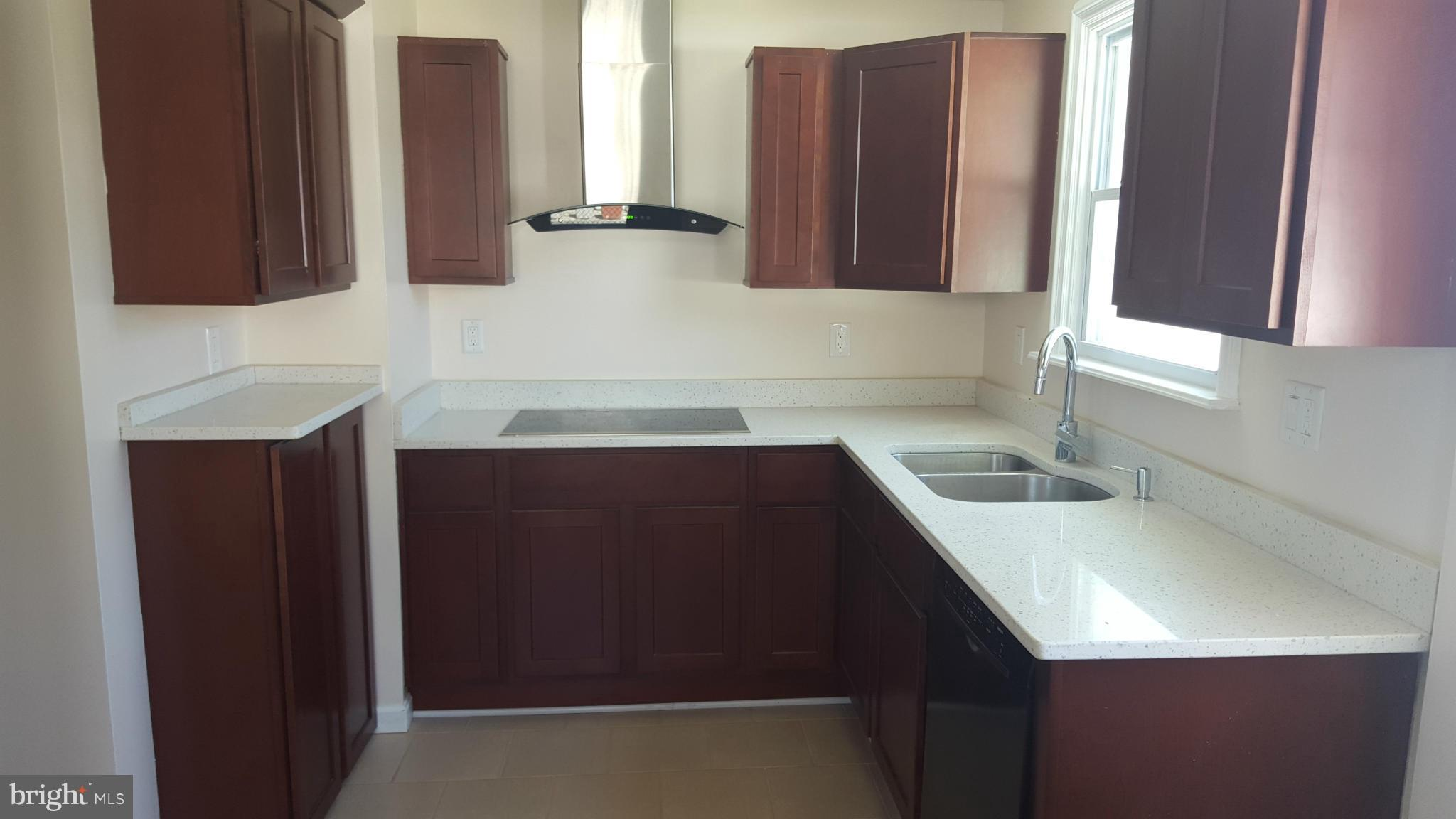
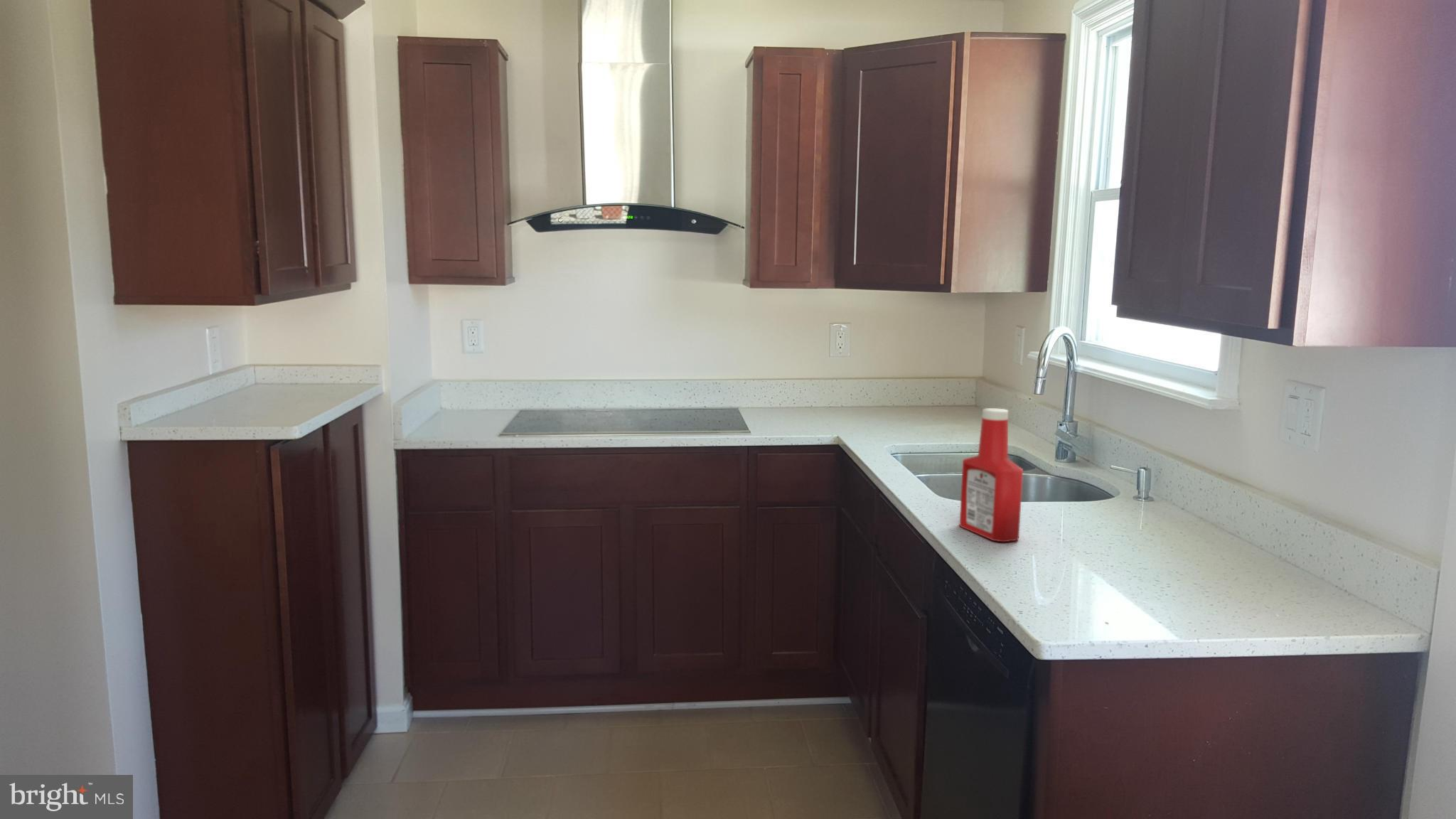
+ soap bottle [958,407,1024,542]
